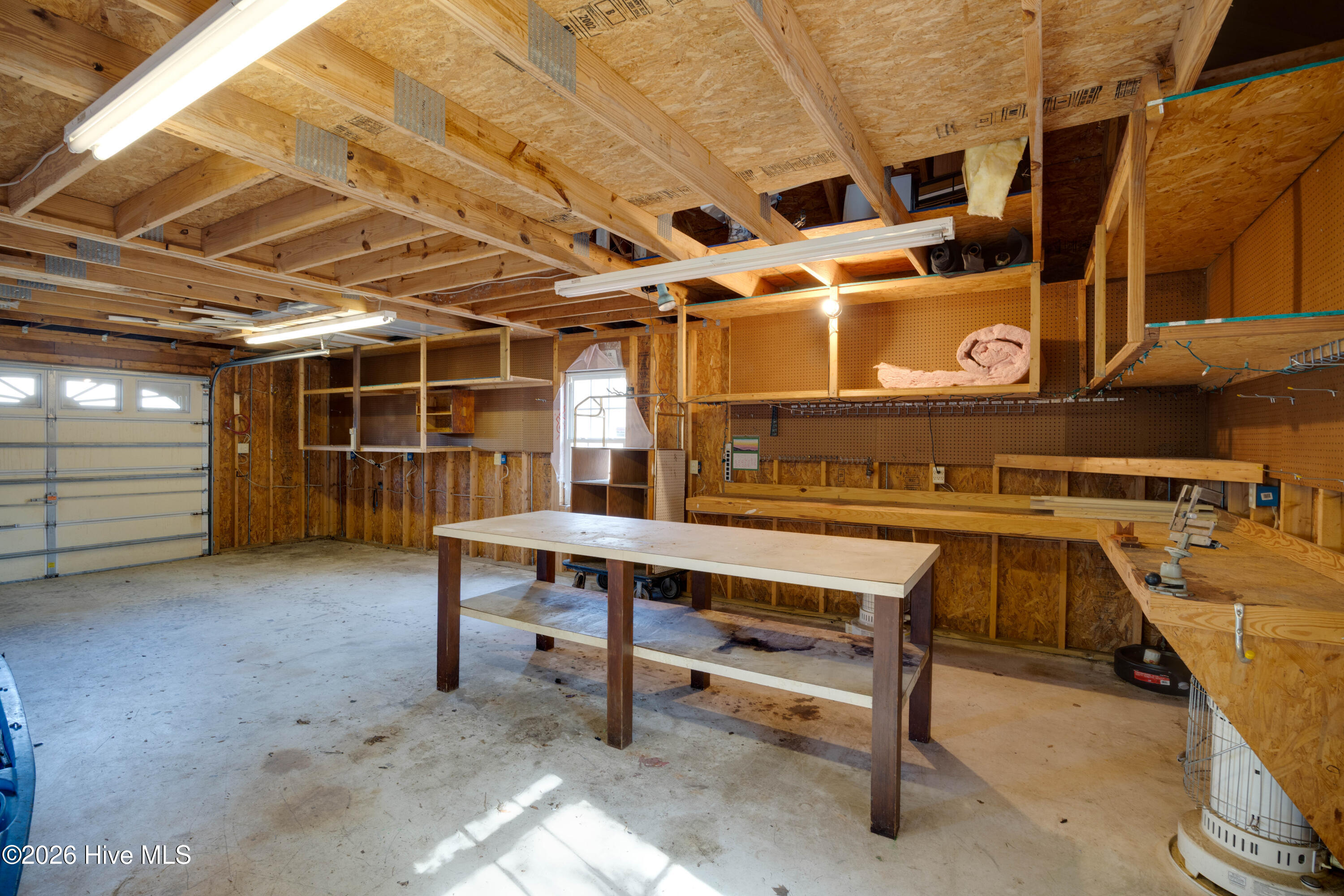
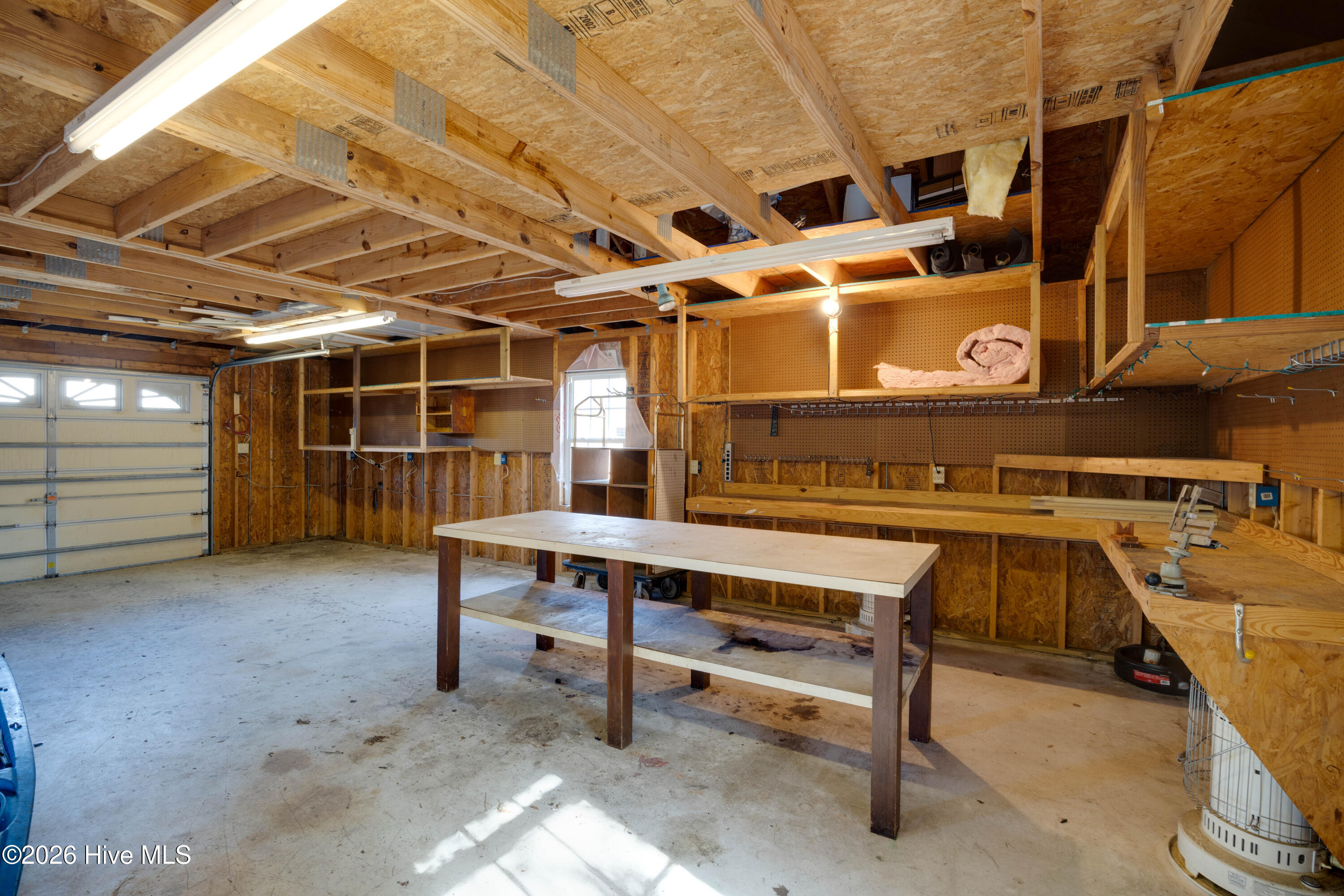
- calendar [732,434,760,471]
